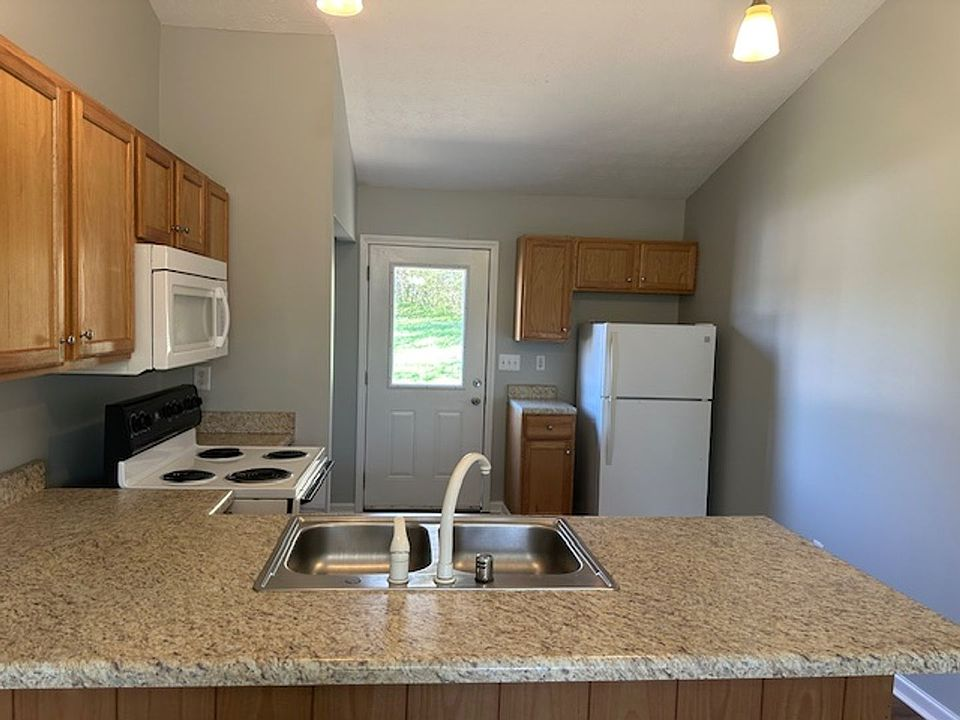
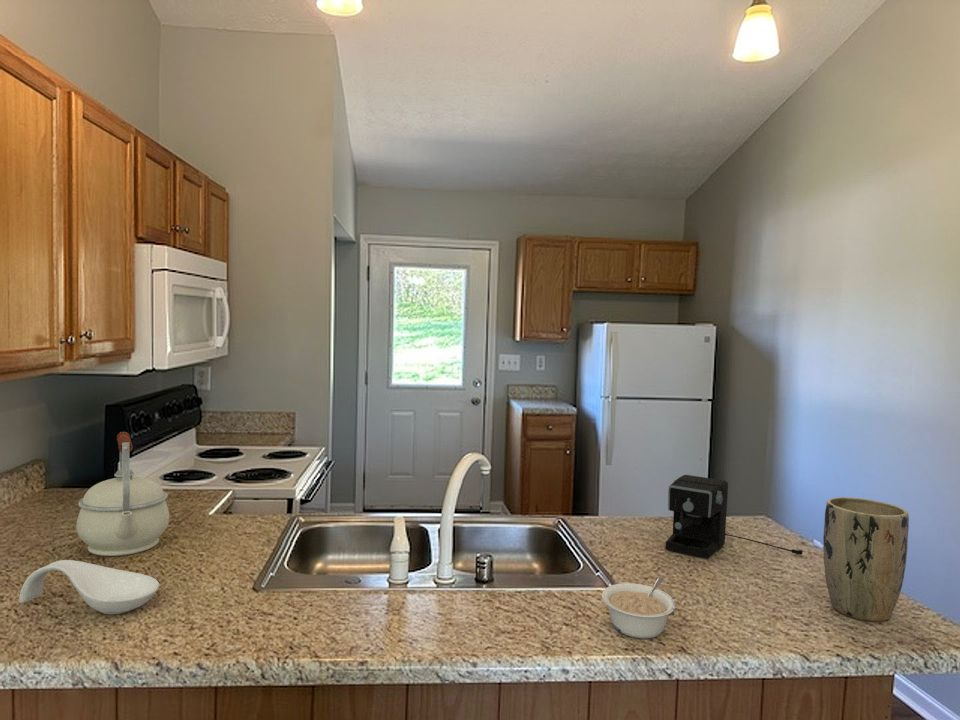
+ kettle [76,431,170,557]
+ plant pot [822,496,910,623]
+ legume [601,577,677,640]
+ spoon rest [18,559,160,615]
+ coffee maker [664,474,804,559]
